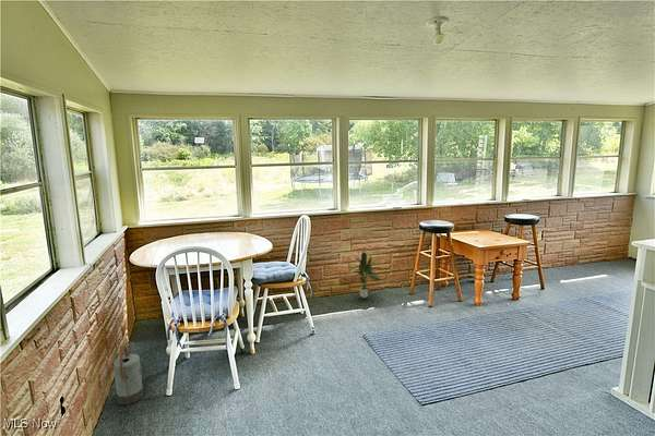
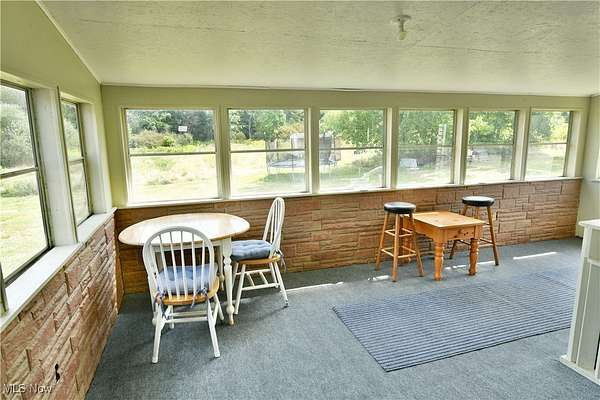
- potted plant [353,251,382,299]
- watering can [112,340,144,405]
